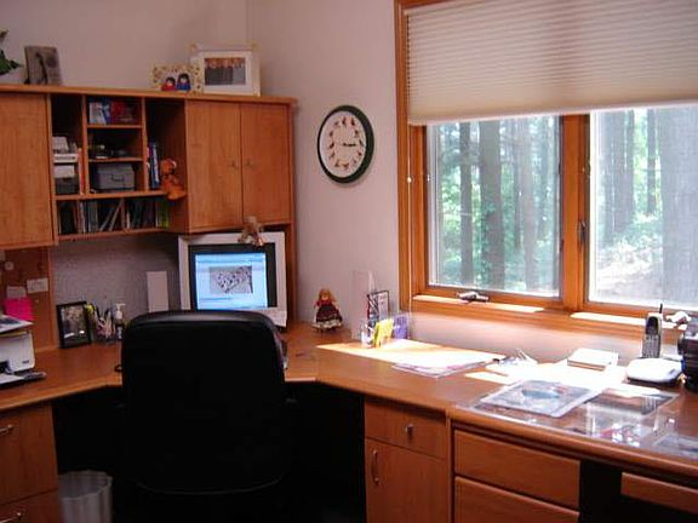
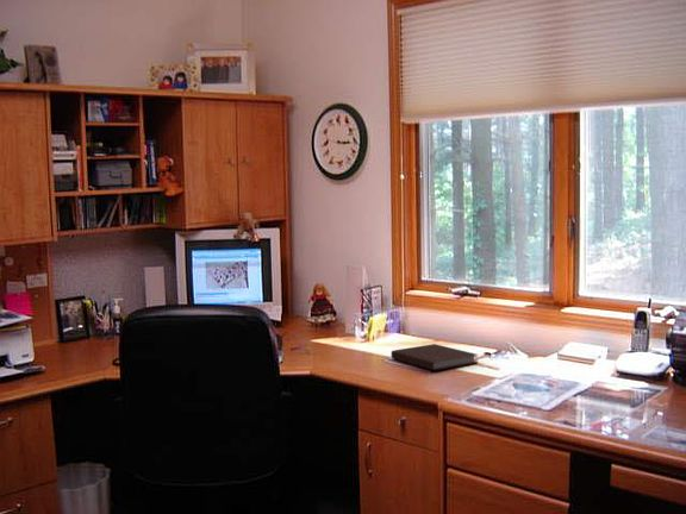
+ notebook [391,343,479,371]
